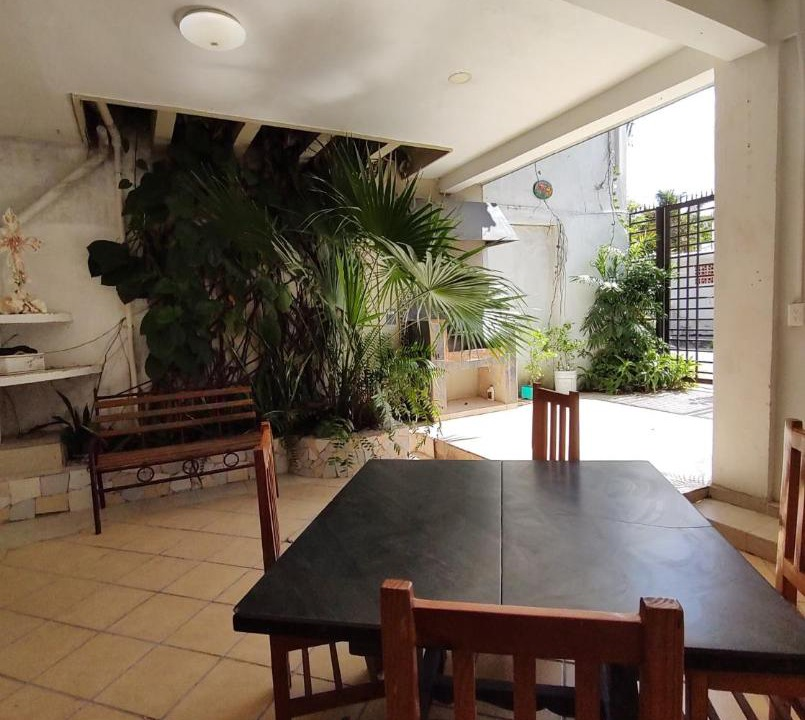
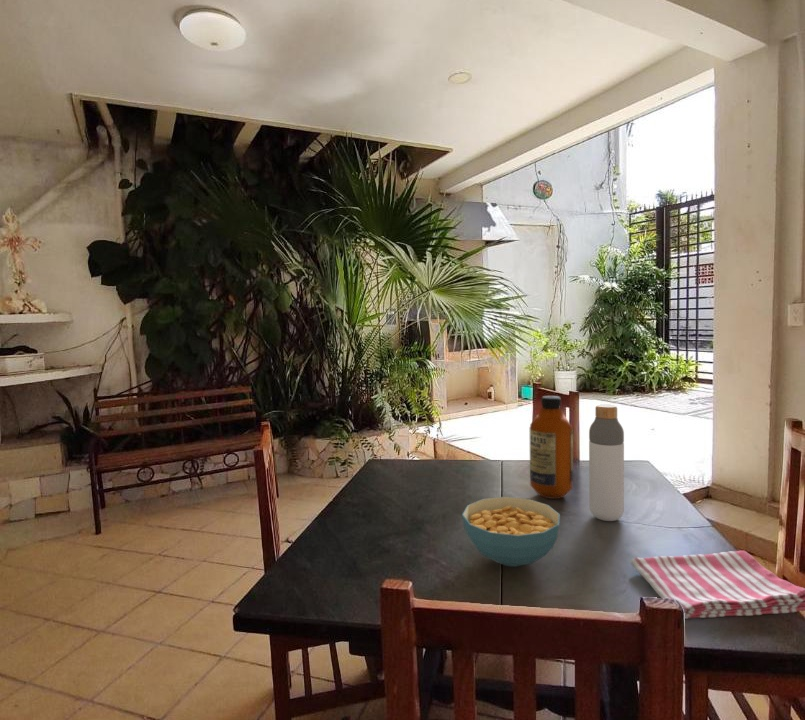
+ cereal bowl [461,496,561,568]
+ bottle [588,403,625,522]
+ bottle [529,395,574,500]
+ dish towel [630,550,805,620]
